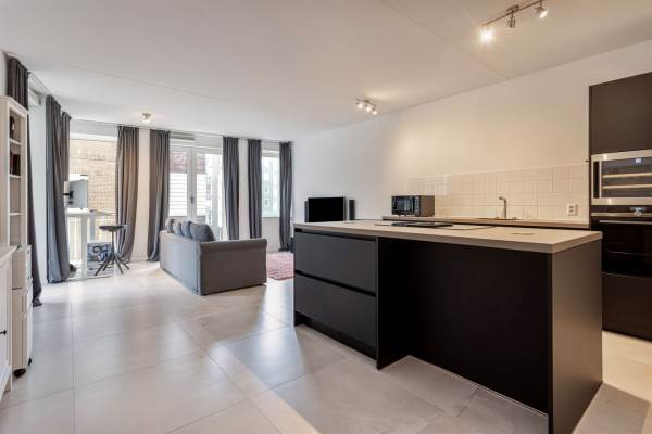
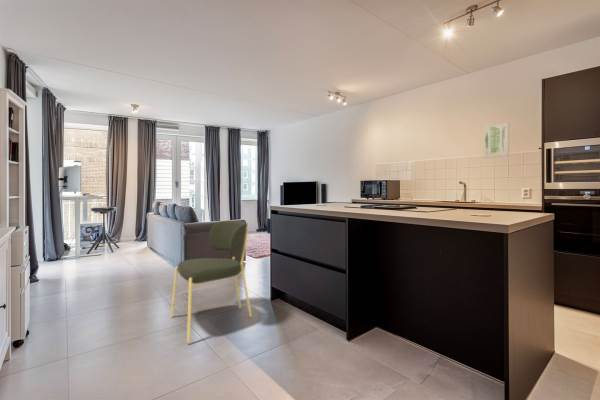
+ dining chair [170,220,253,344]
+ wall art [483,122,510,159]
